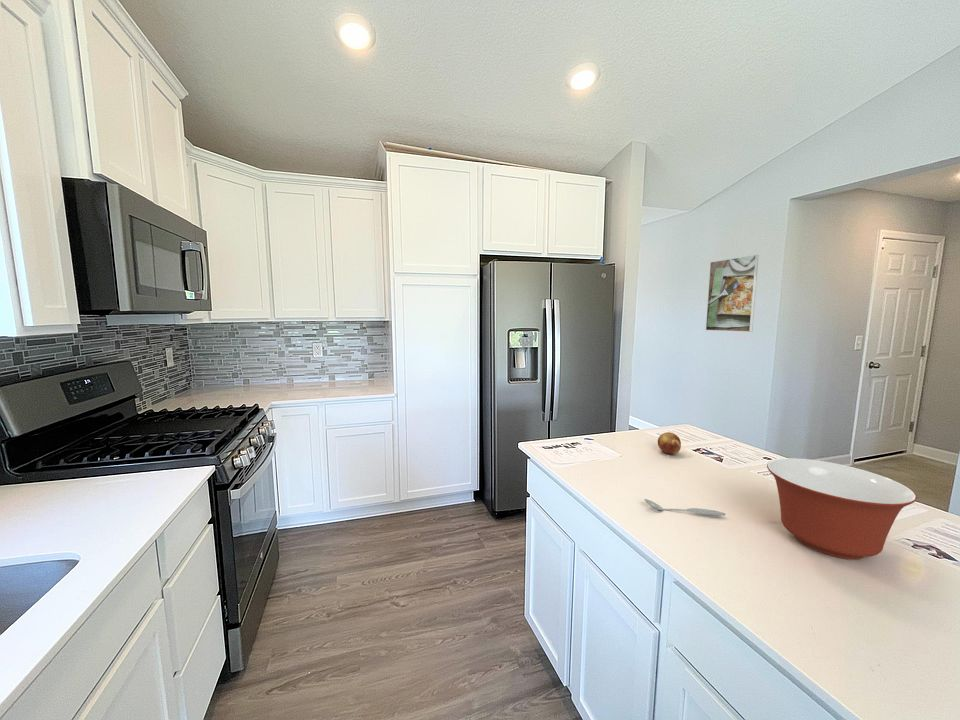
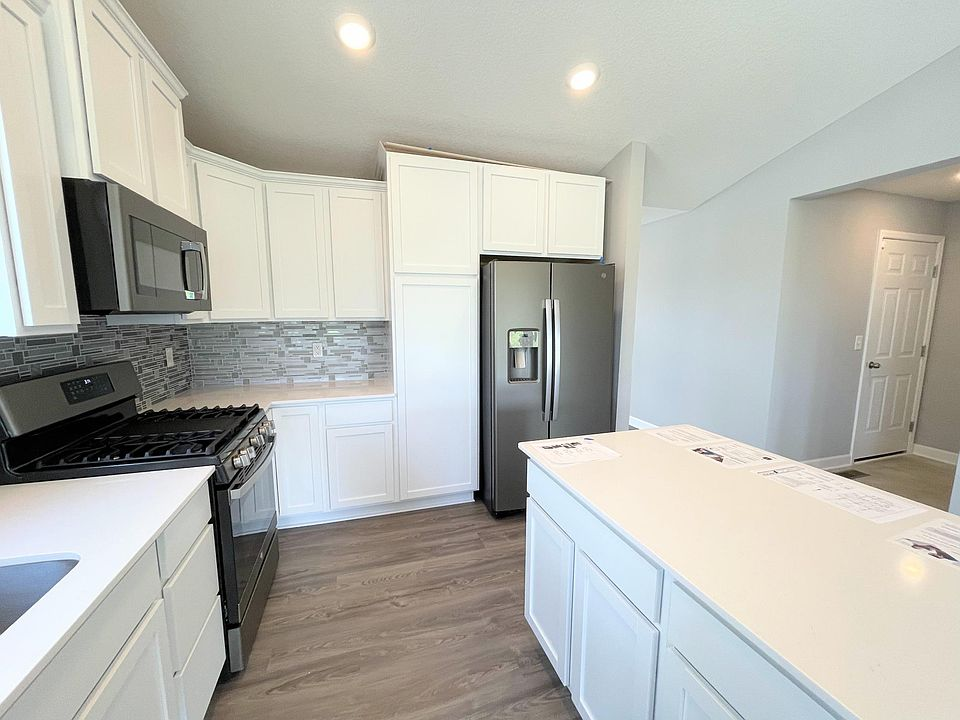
- fruit [657,431,682,455]
- spoon [643,498,727,517]
- mixing bowl [766,457,918,560]
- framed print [705,254,760,333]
